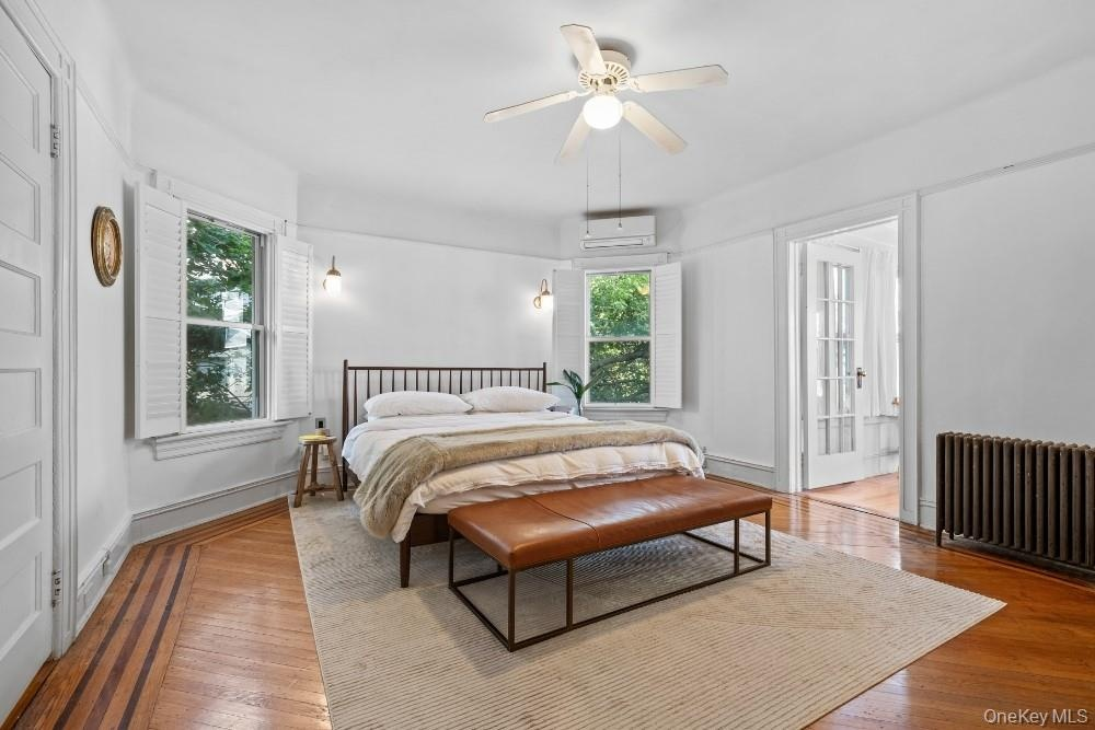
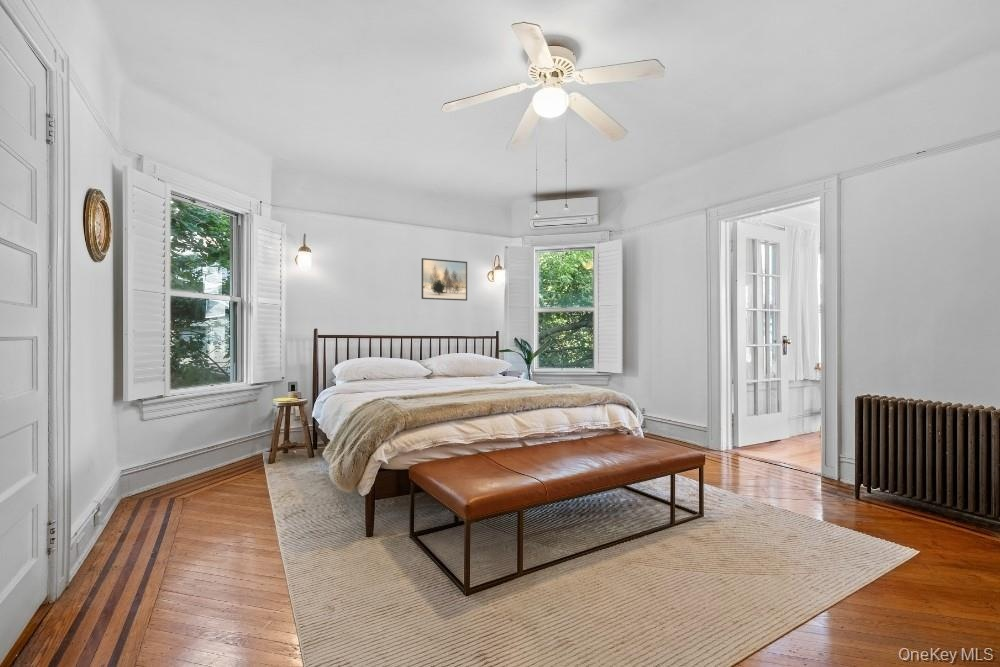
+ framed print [421,257,468,302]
